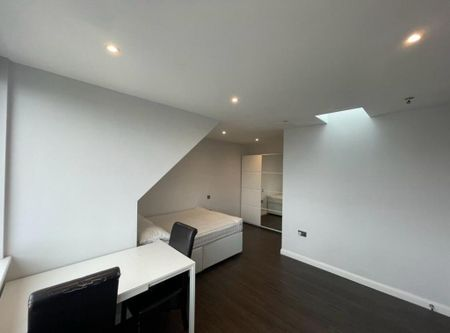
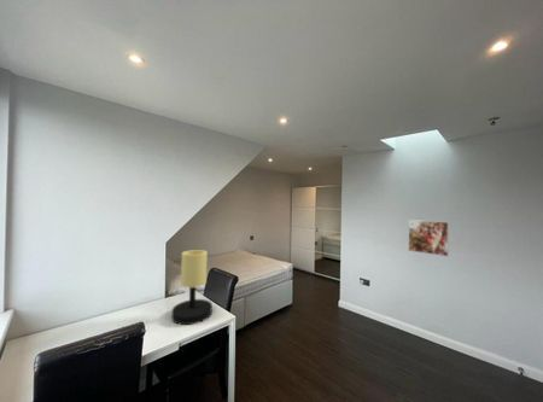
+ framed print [408,219,450,257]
+ table lamp [170,249,214,326]
